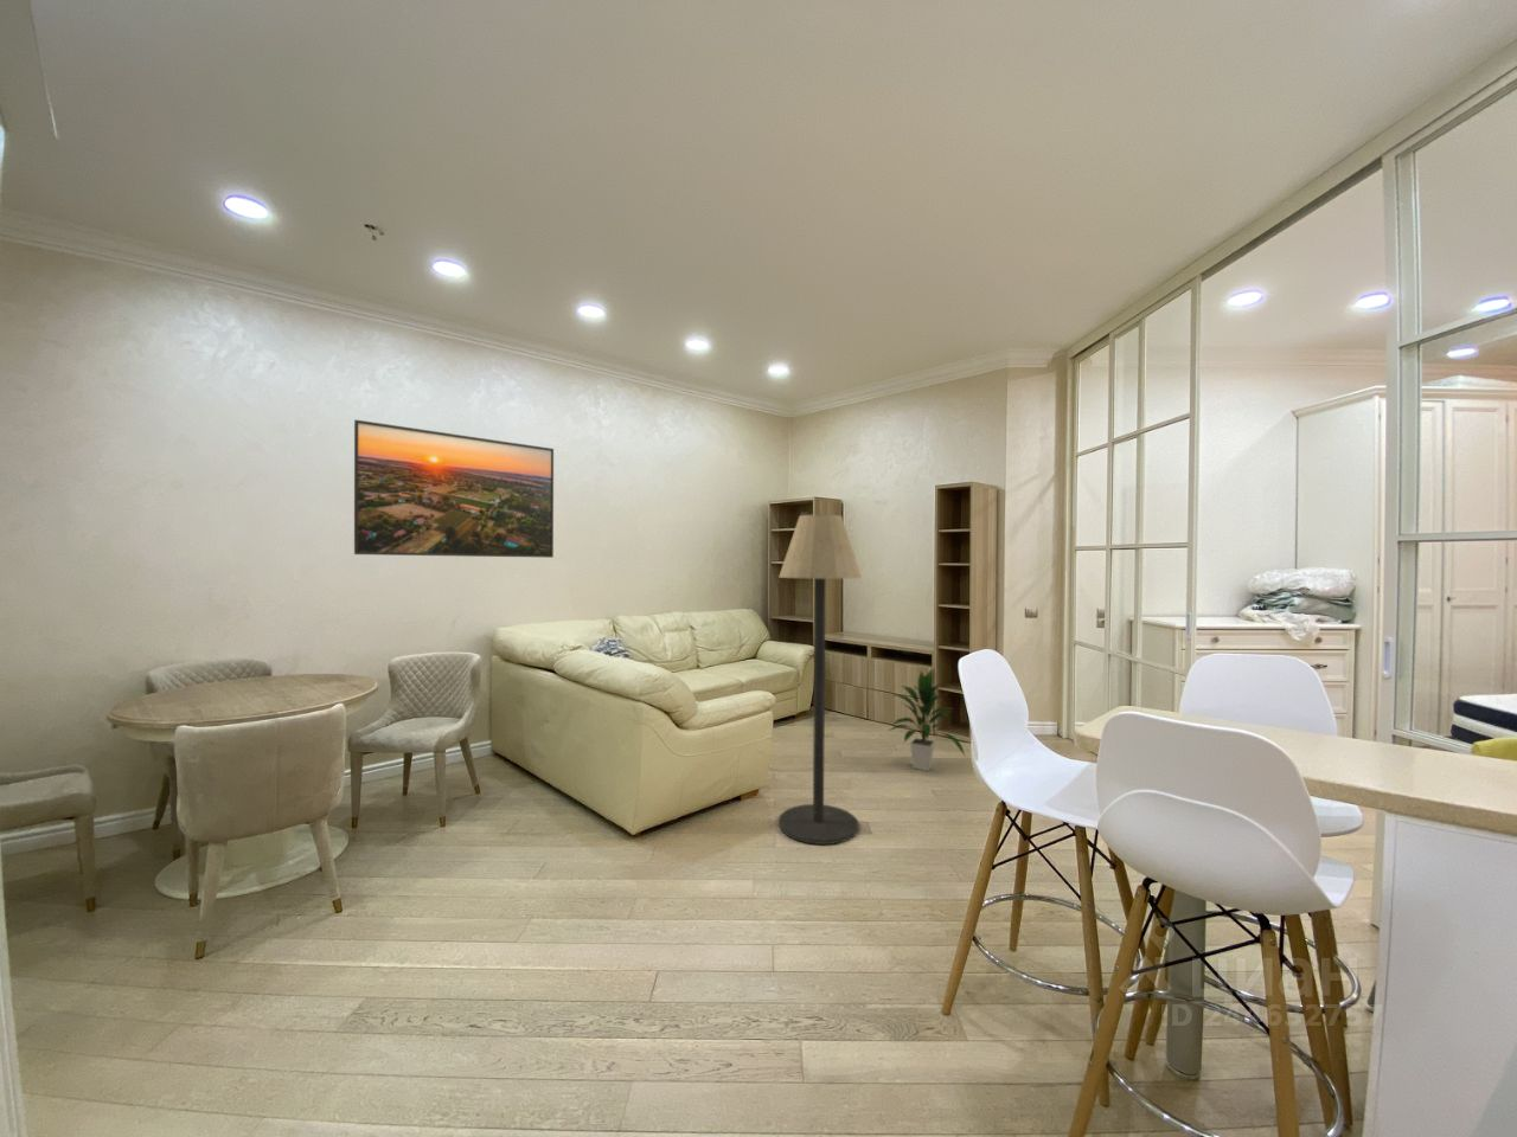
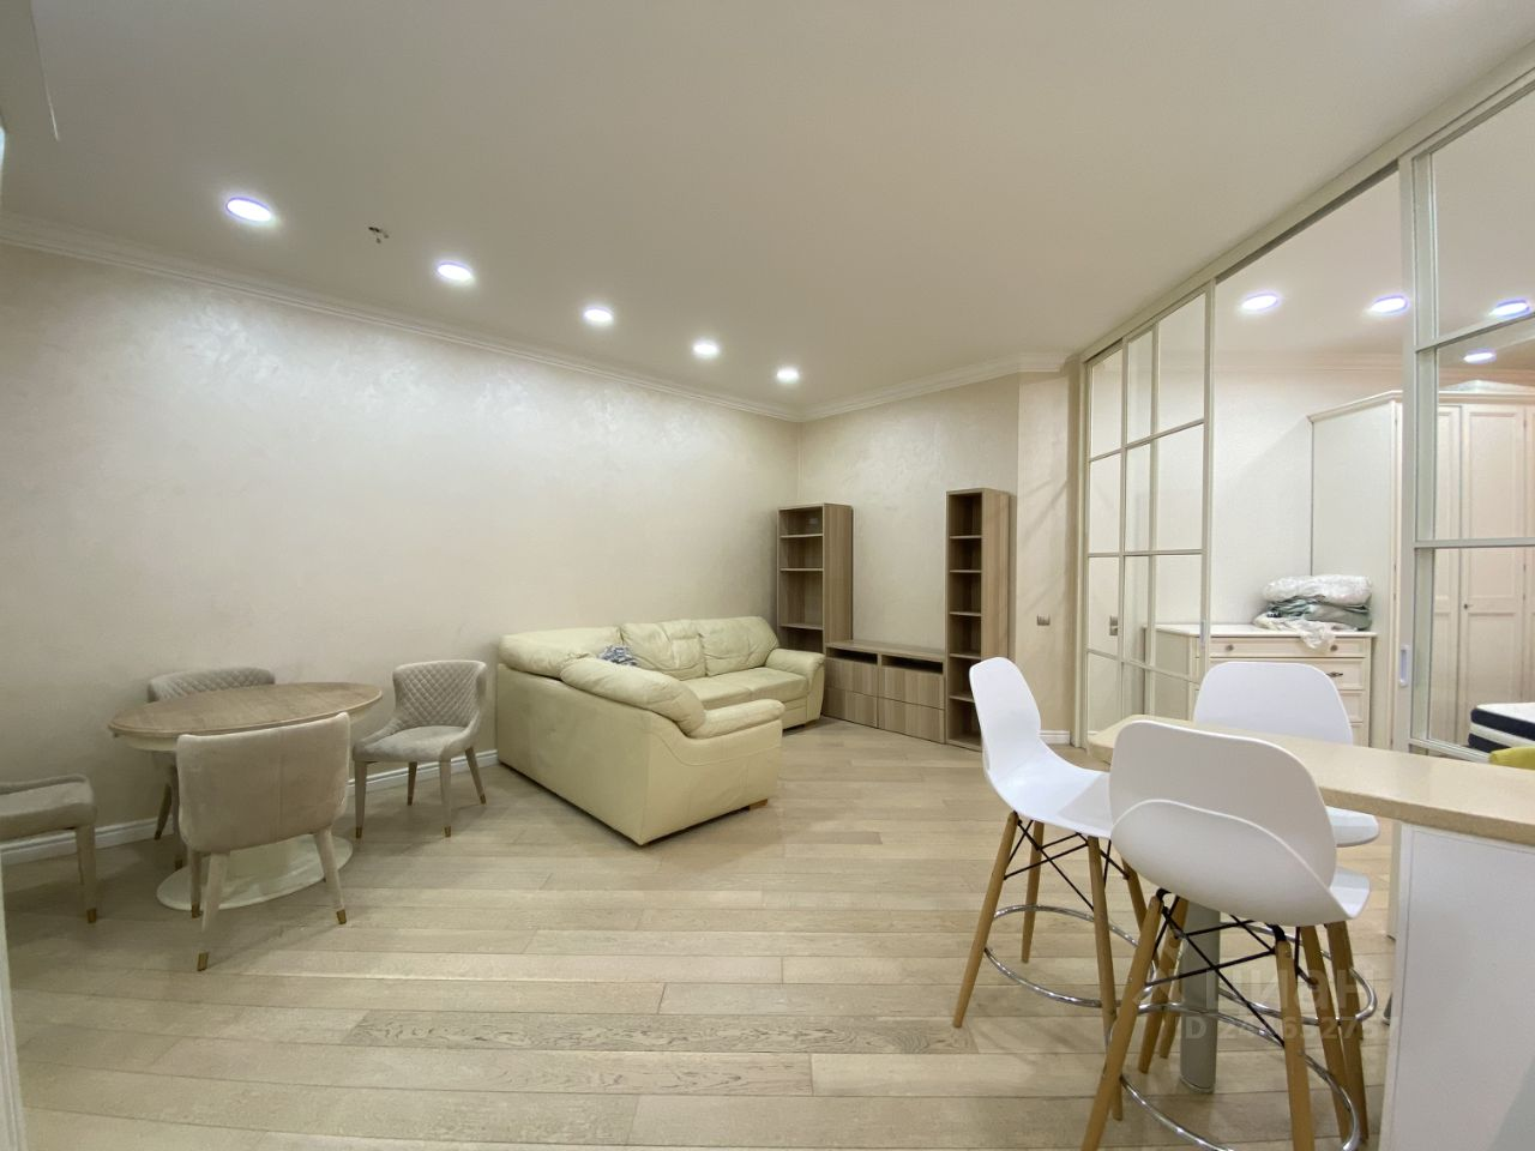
- floor lamp [778,512,862,846]
- indoor plant [886,666,966,773]
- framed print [354,418,554,559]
